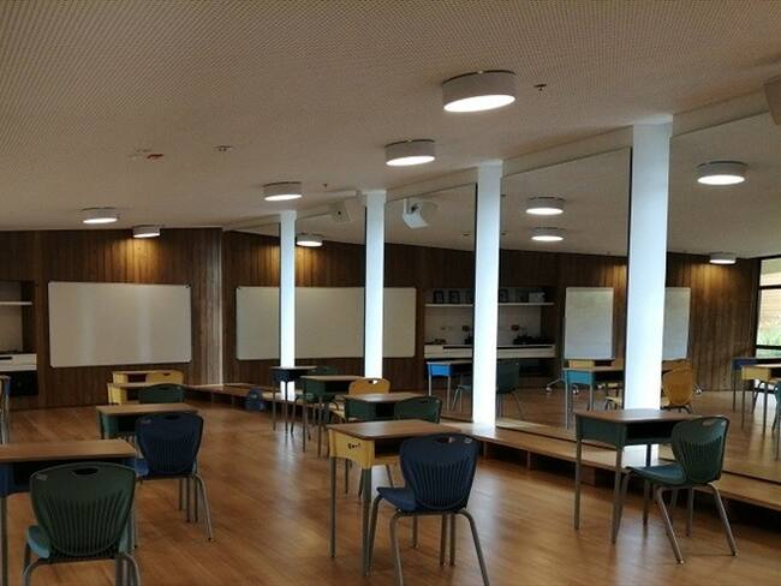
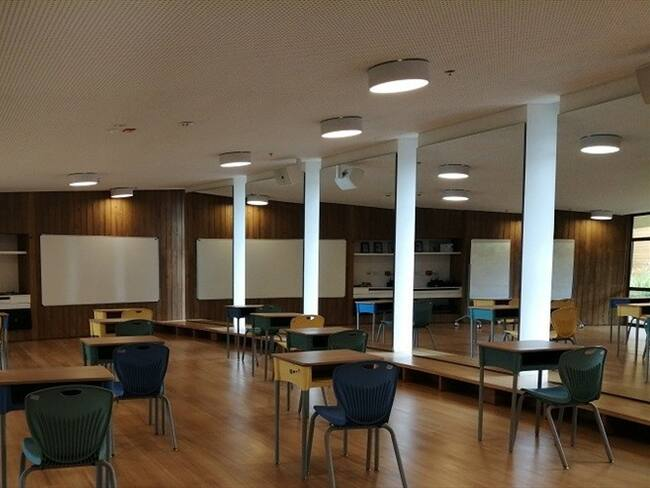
- backpack [244,385,268,412]
